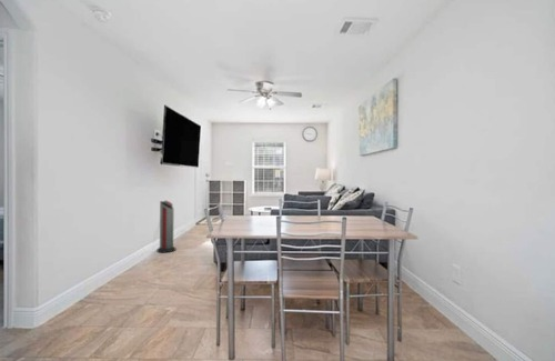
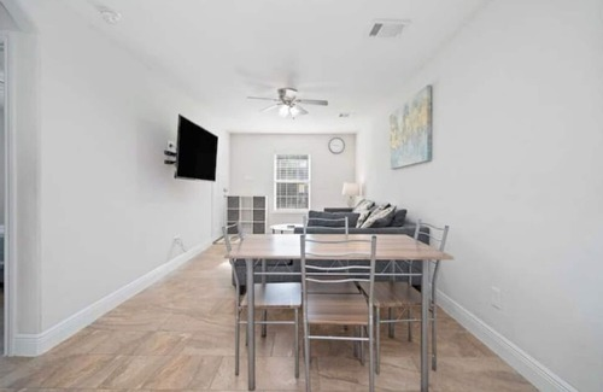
- air purifier [155,200,176,253]
